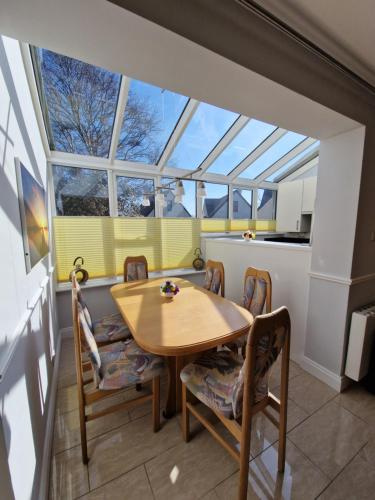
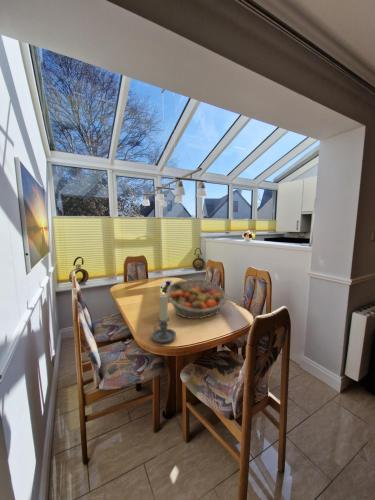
+ candle holder [151,293,177,344]
+ fruit basket [166,278,228,320]
